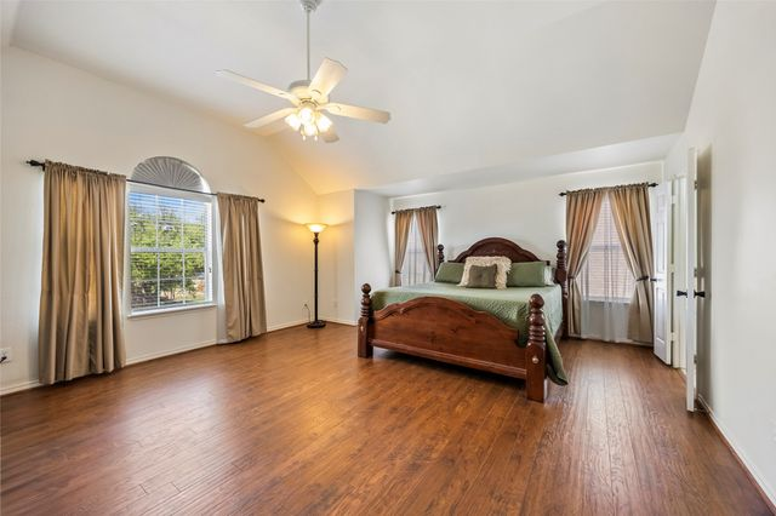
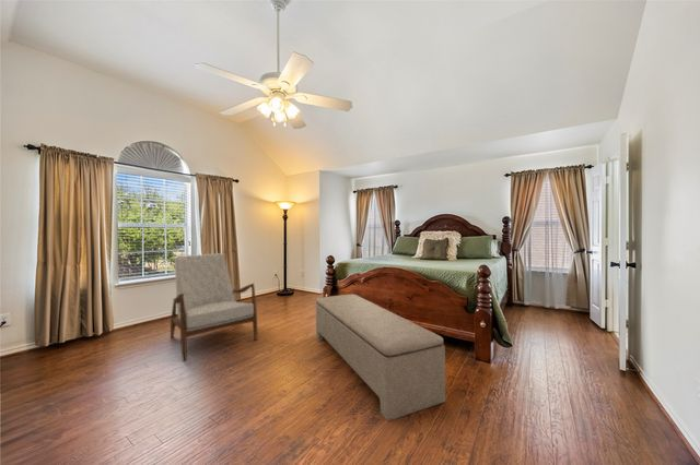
+ bench [315,294,446,422]
+ armchair [170,252,258,362]
